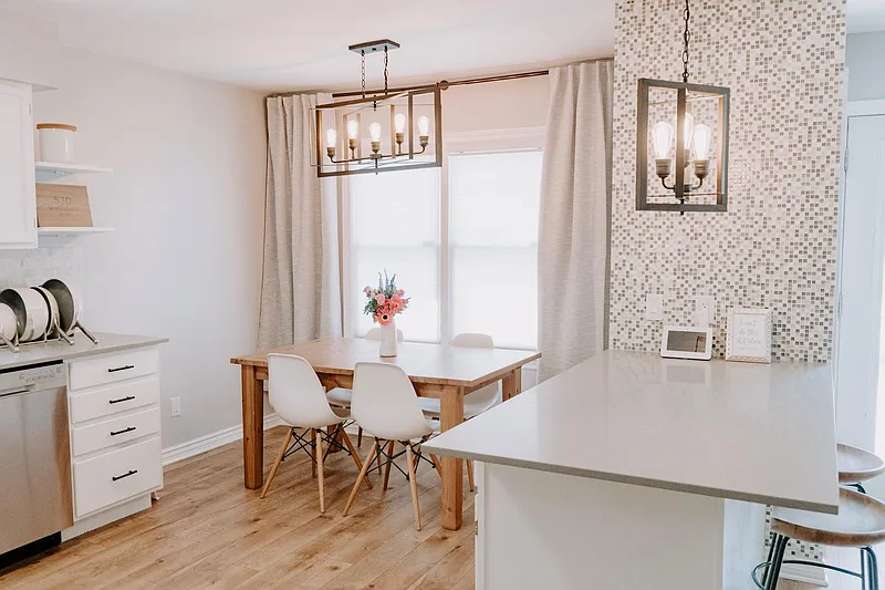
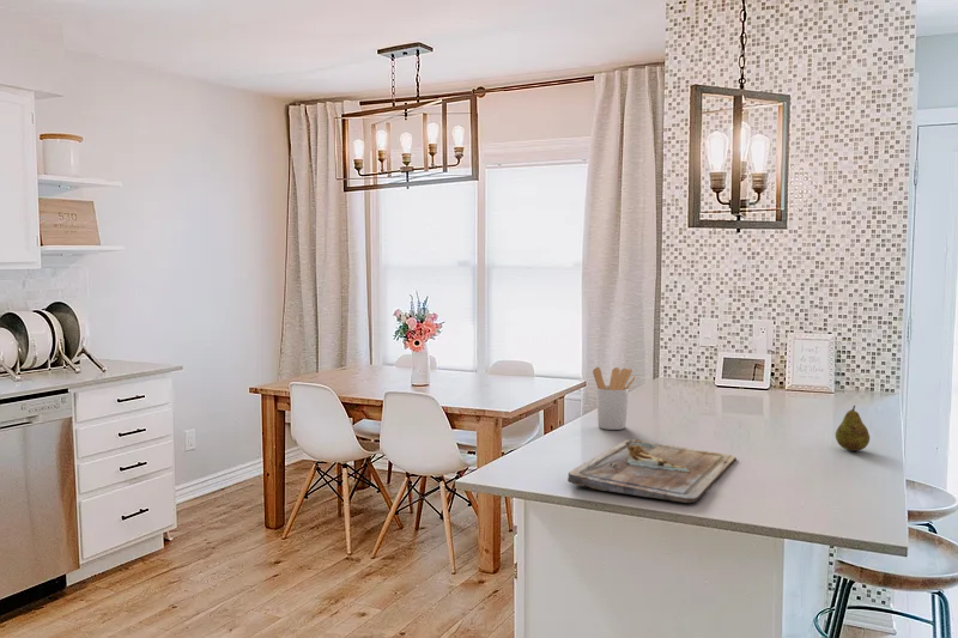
+ cutting board [566,438,738,504]
+ fruit [835,405,871,452]
+ utensil holder [592,366,636,431]
